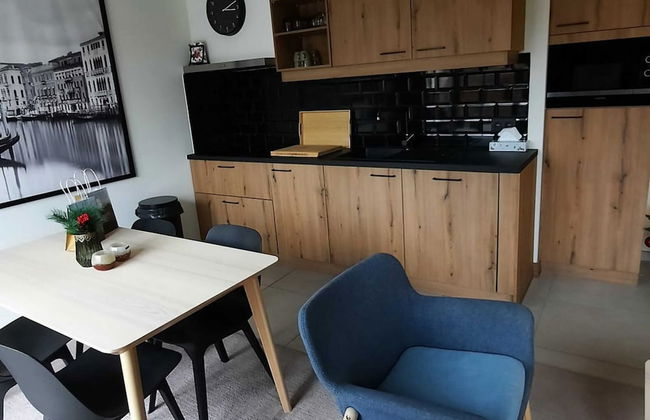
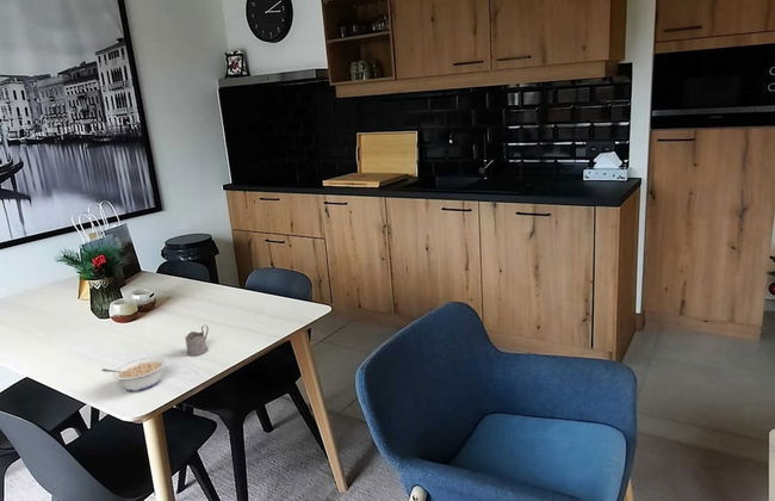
+ legume [101,355,167,392]
+ tea glass holder [184,324,210,357]
